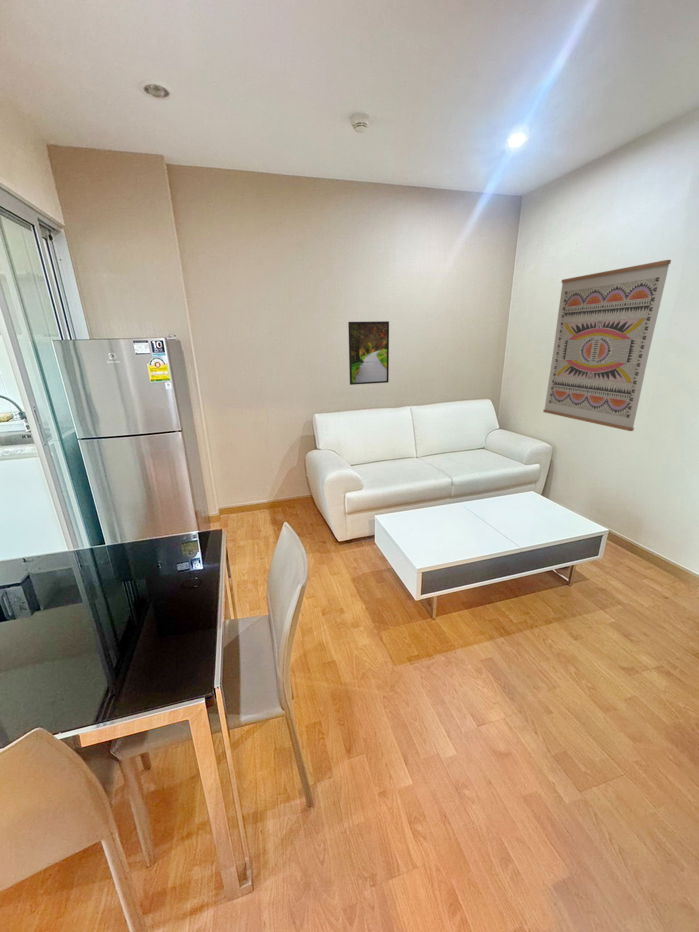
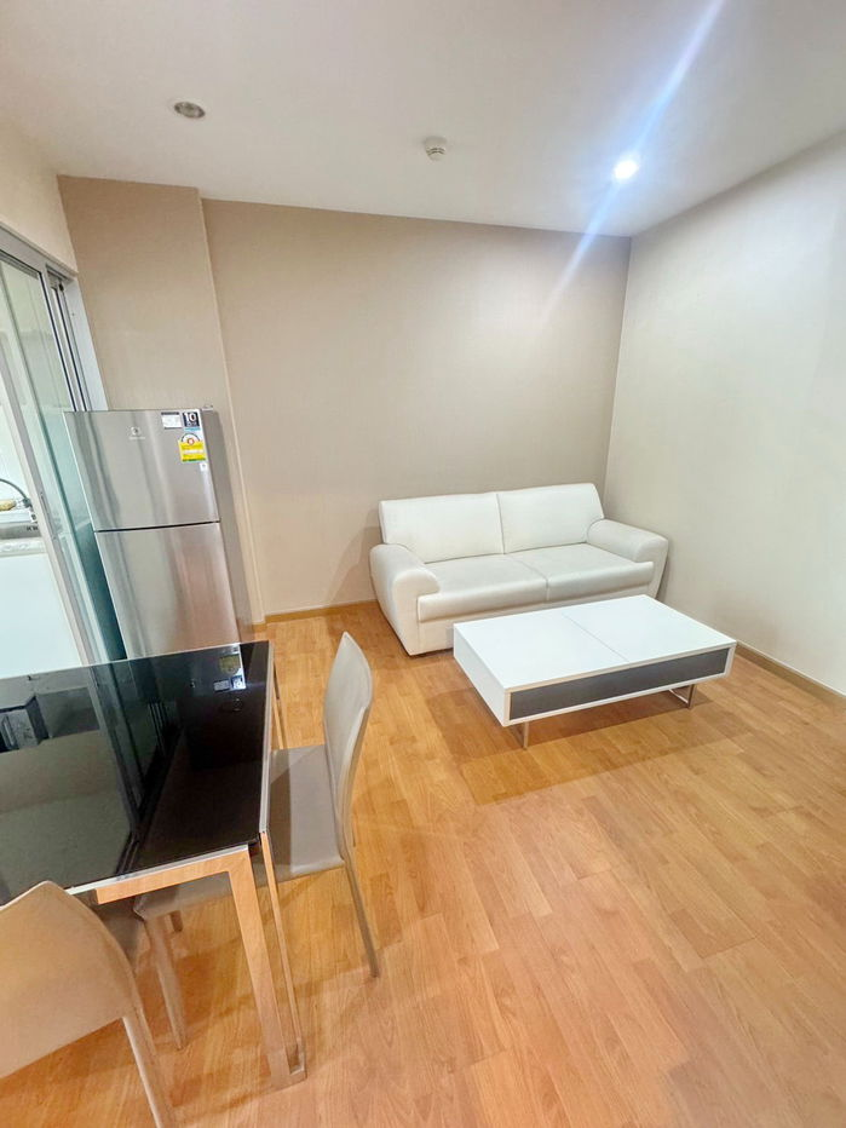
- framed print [347,320,390,386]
- wall art [542,259,672,432]
